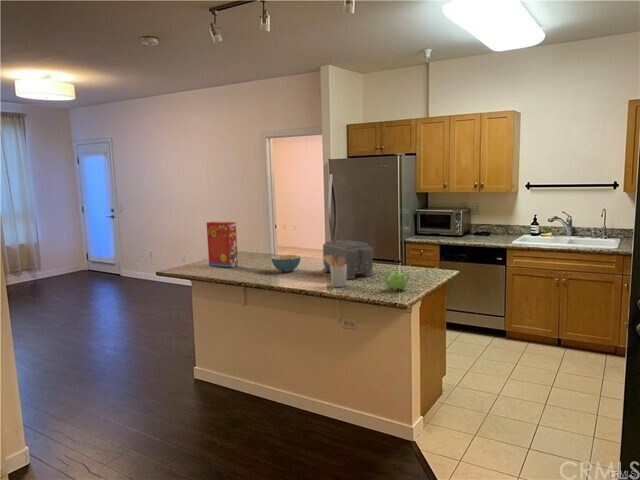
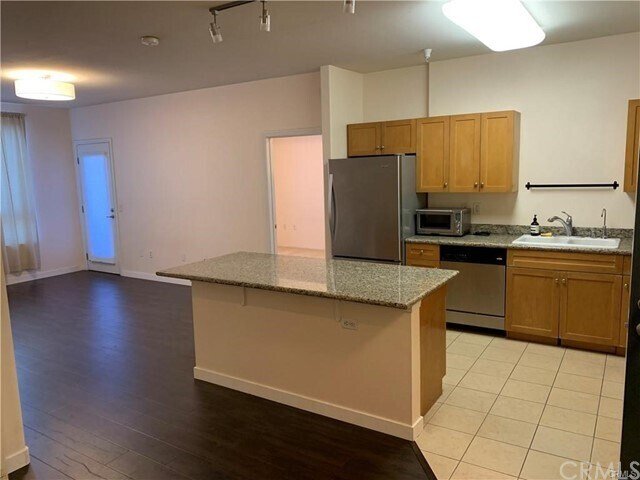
- utensil holder [322,255,347,288]
- toaster [321,239,374,280]
- teapot [381,268,412,292]
- cereal bowl [270,254,302,273]
- cereal box [206,221,239,269]
